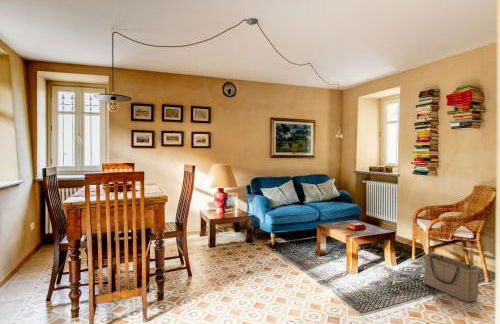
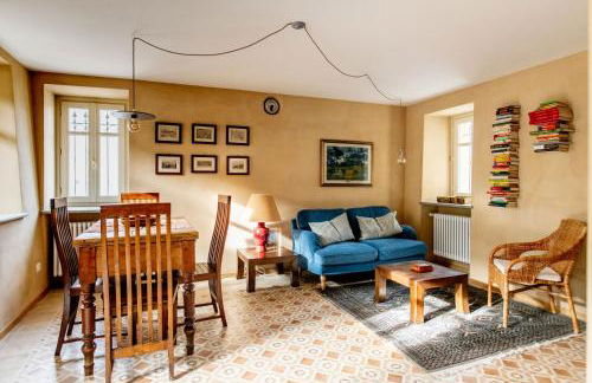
- basket [422,252,482,303]
